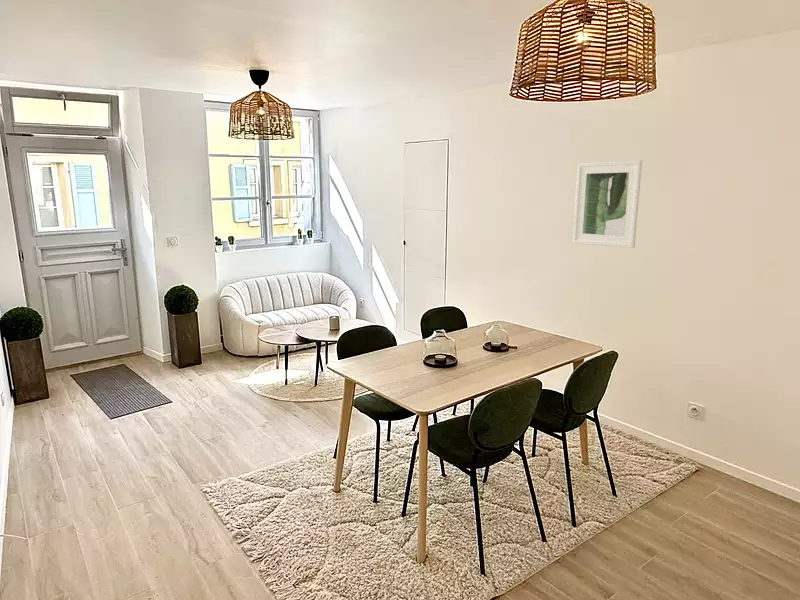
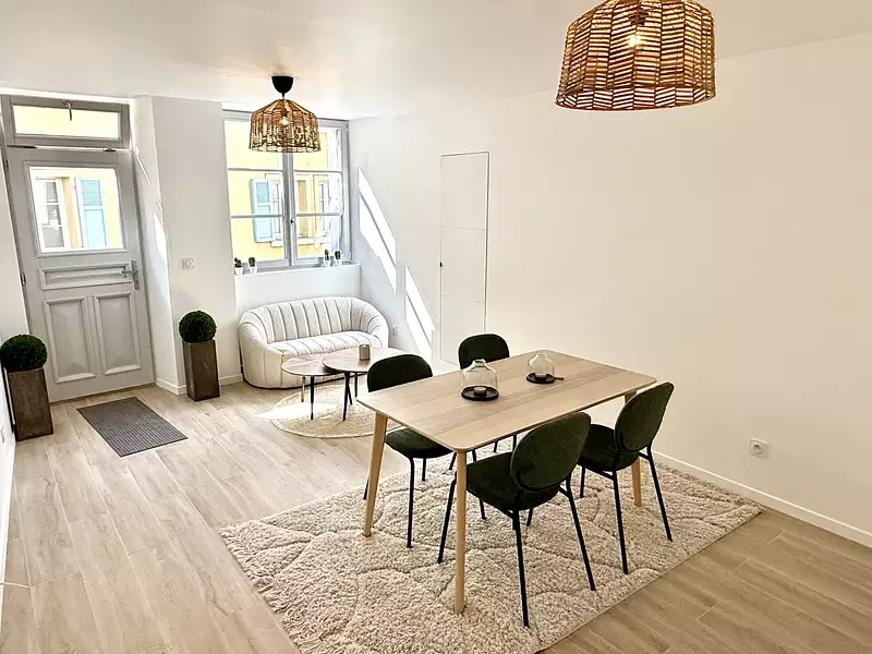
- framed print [572,159,643,249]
